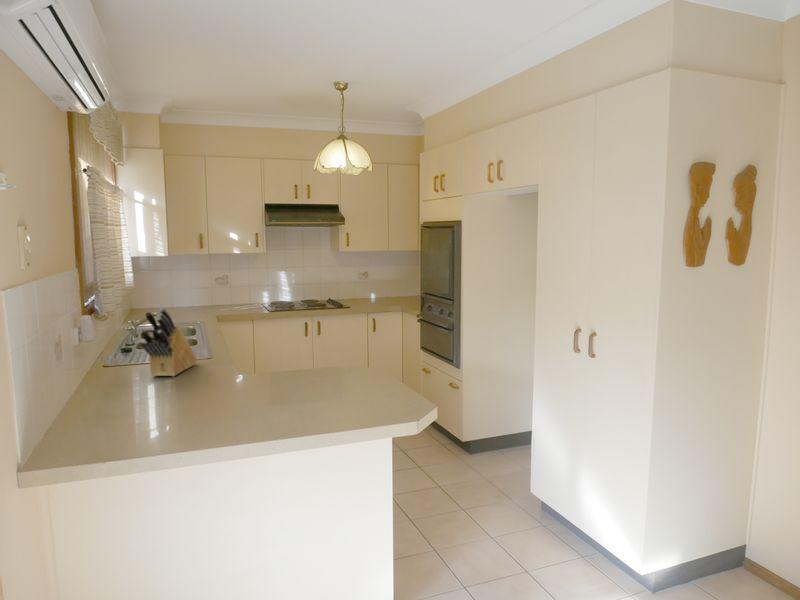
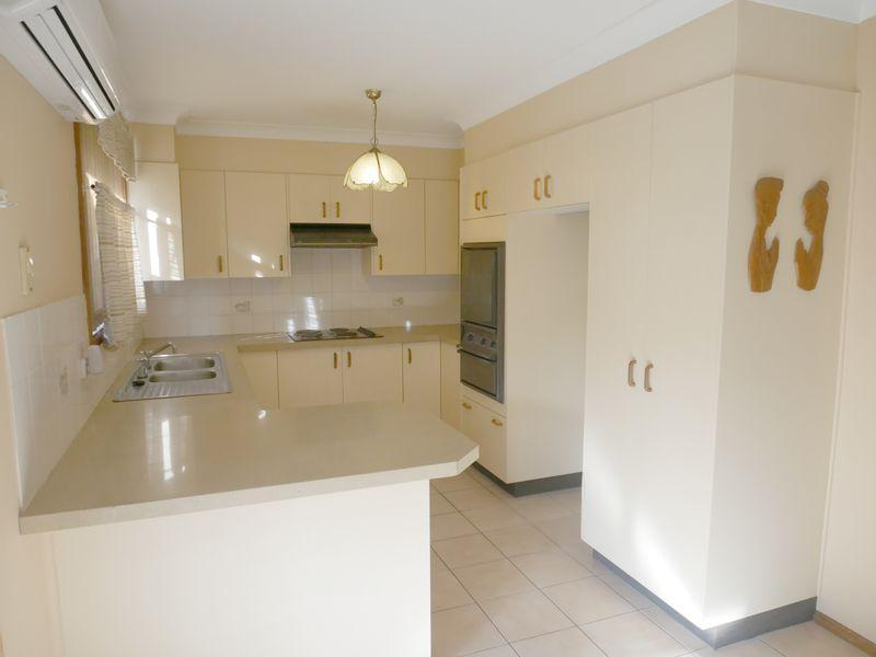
- knife block [138,307,198,377]
